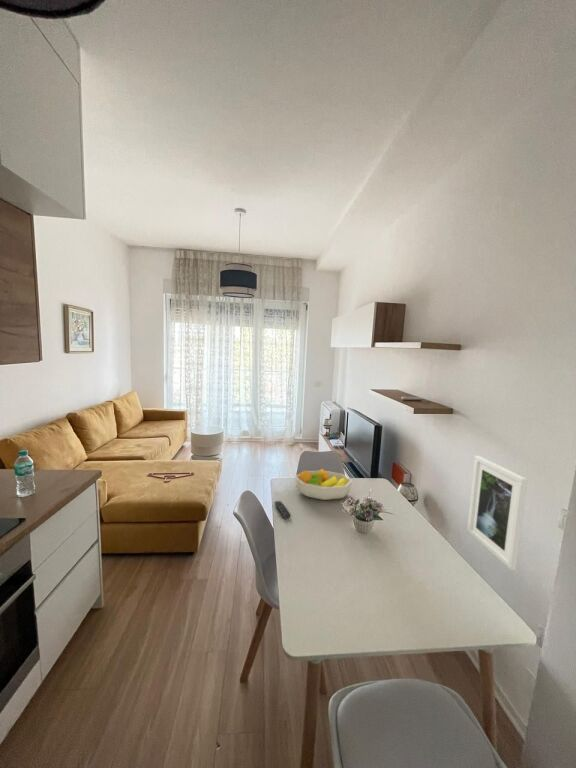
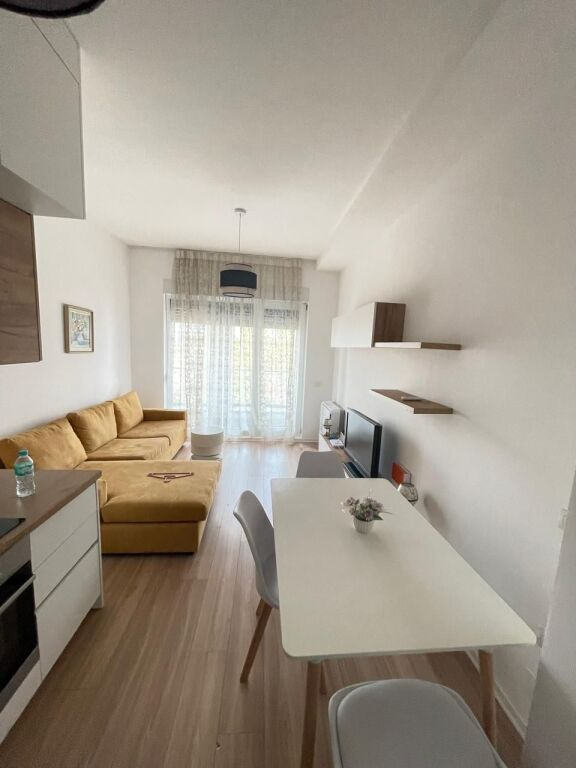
- fruit bowl [294,468,353,501]
- remote control [273,500,292,519]
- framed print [466,455,529,571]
